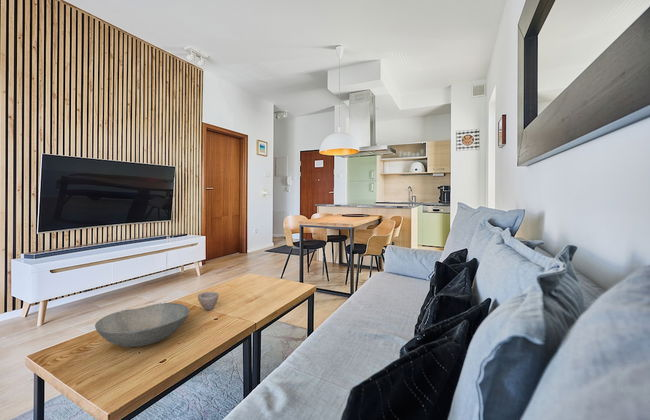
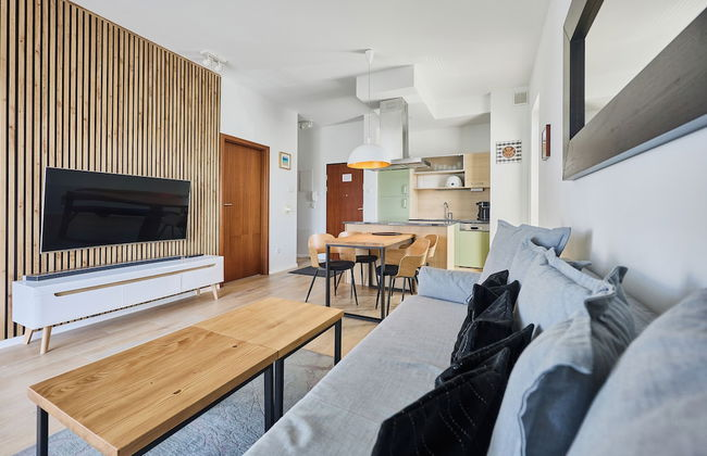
- bowl [94,302,191,348]
- cup [197,291,220,311]
